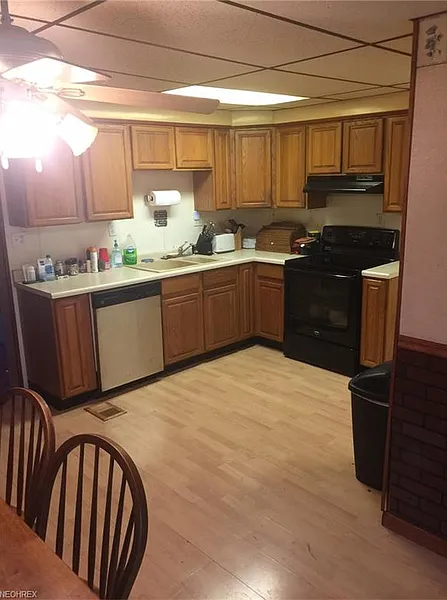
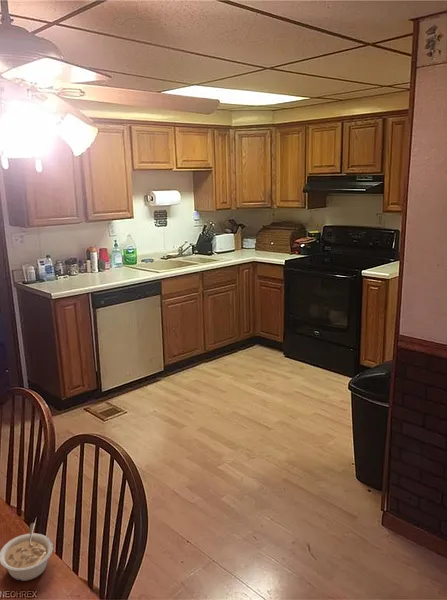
+ legume [0,522,54,582]
